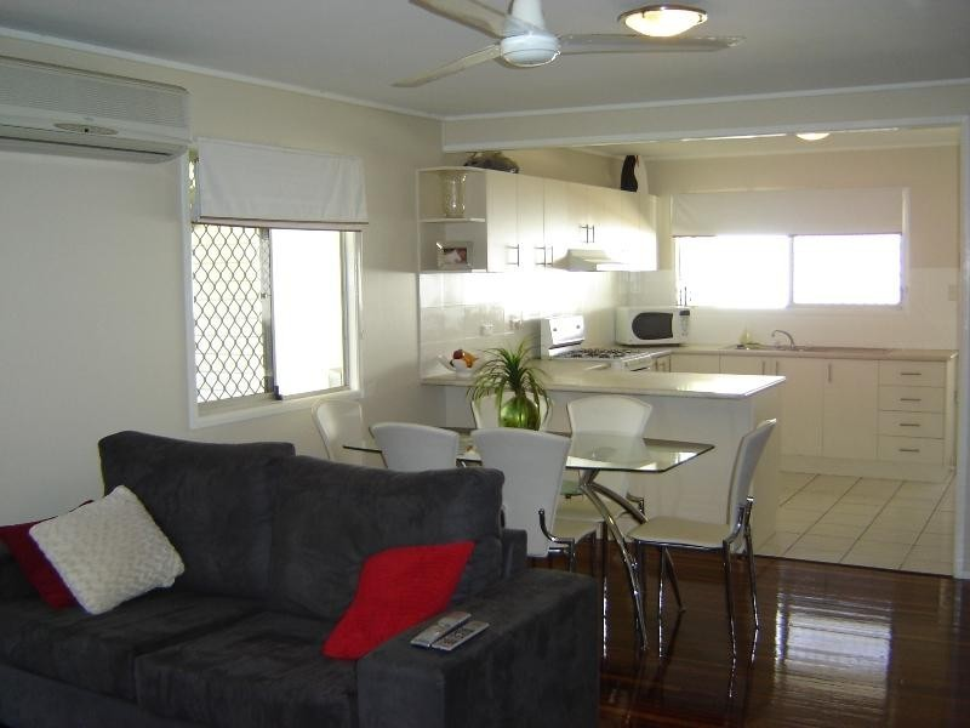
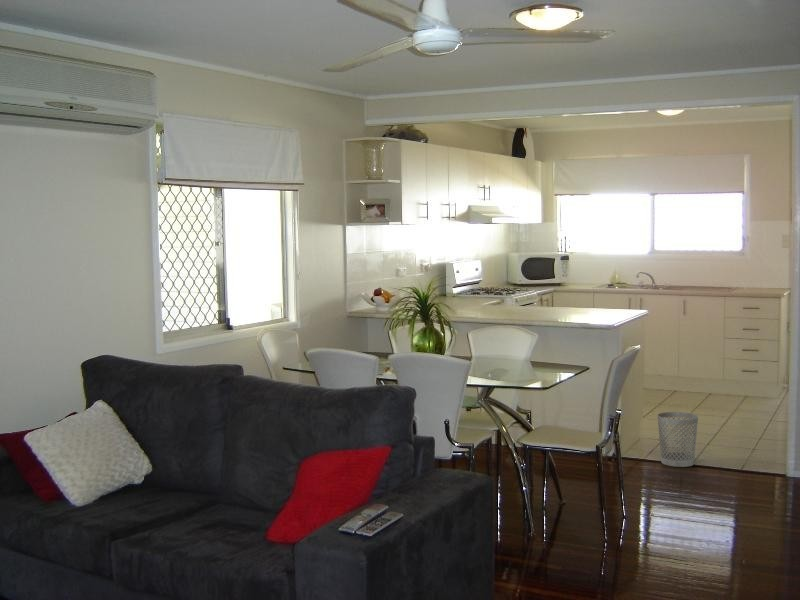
+ wastebasket [657,411,699,468]
